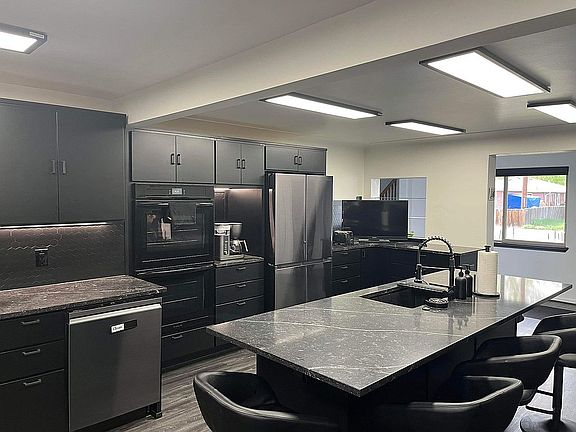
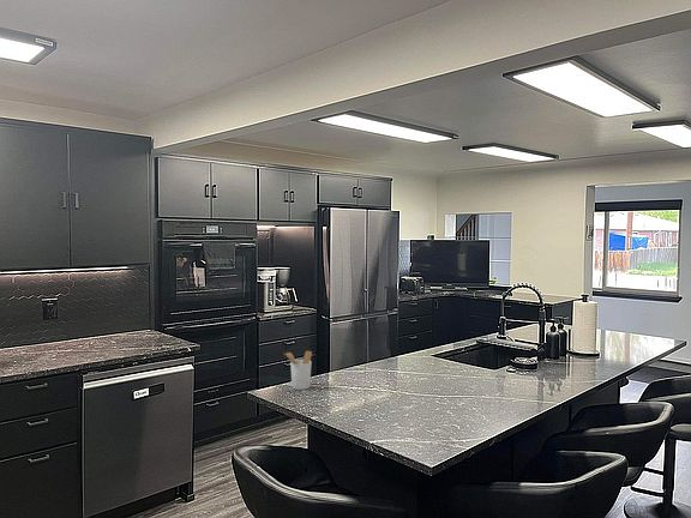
+ utensil holder [282,350,313,391]
